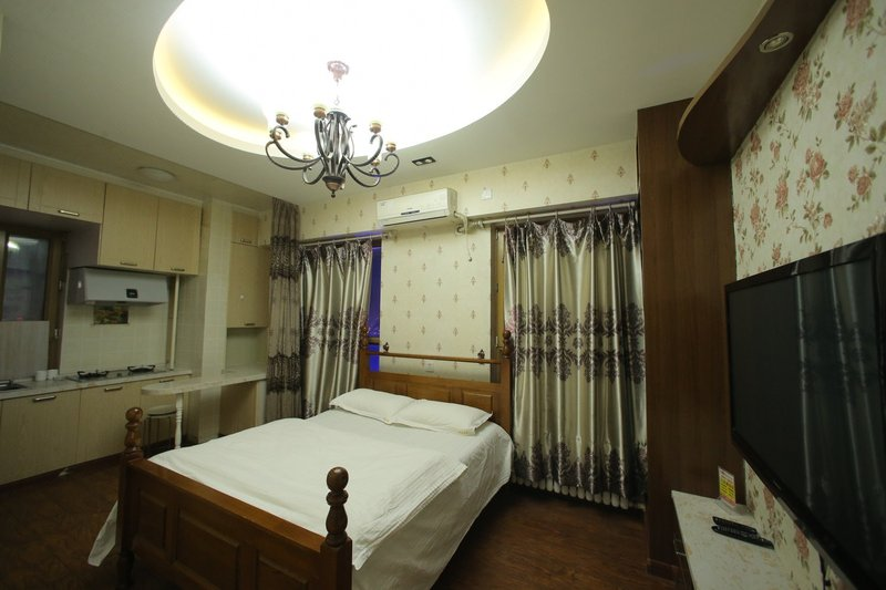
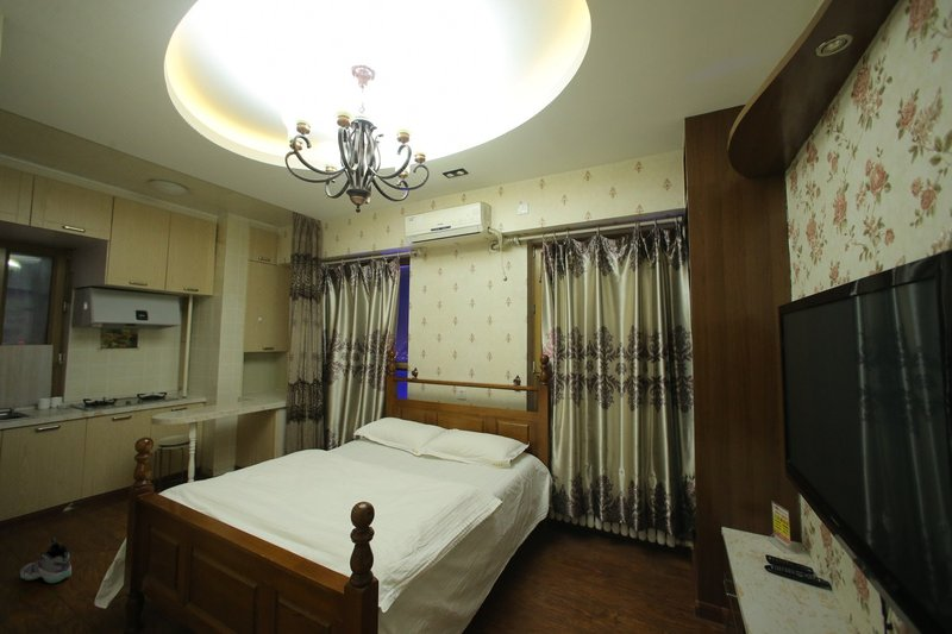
+ sneaker [19,536,73,584]
